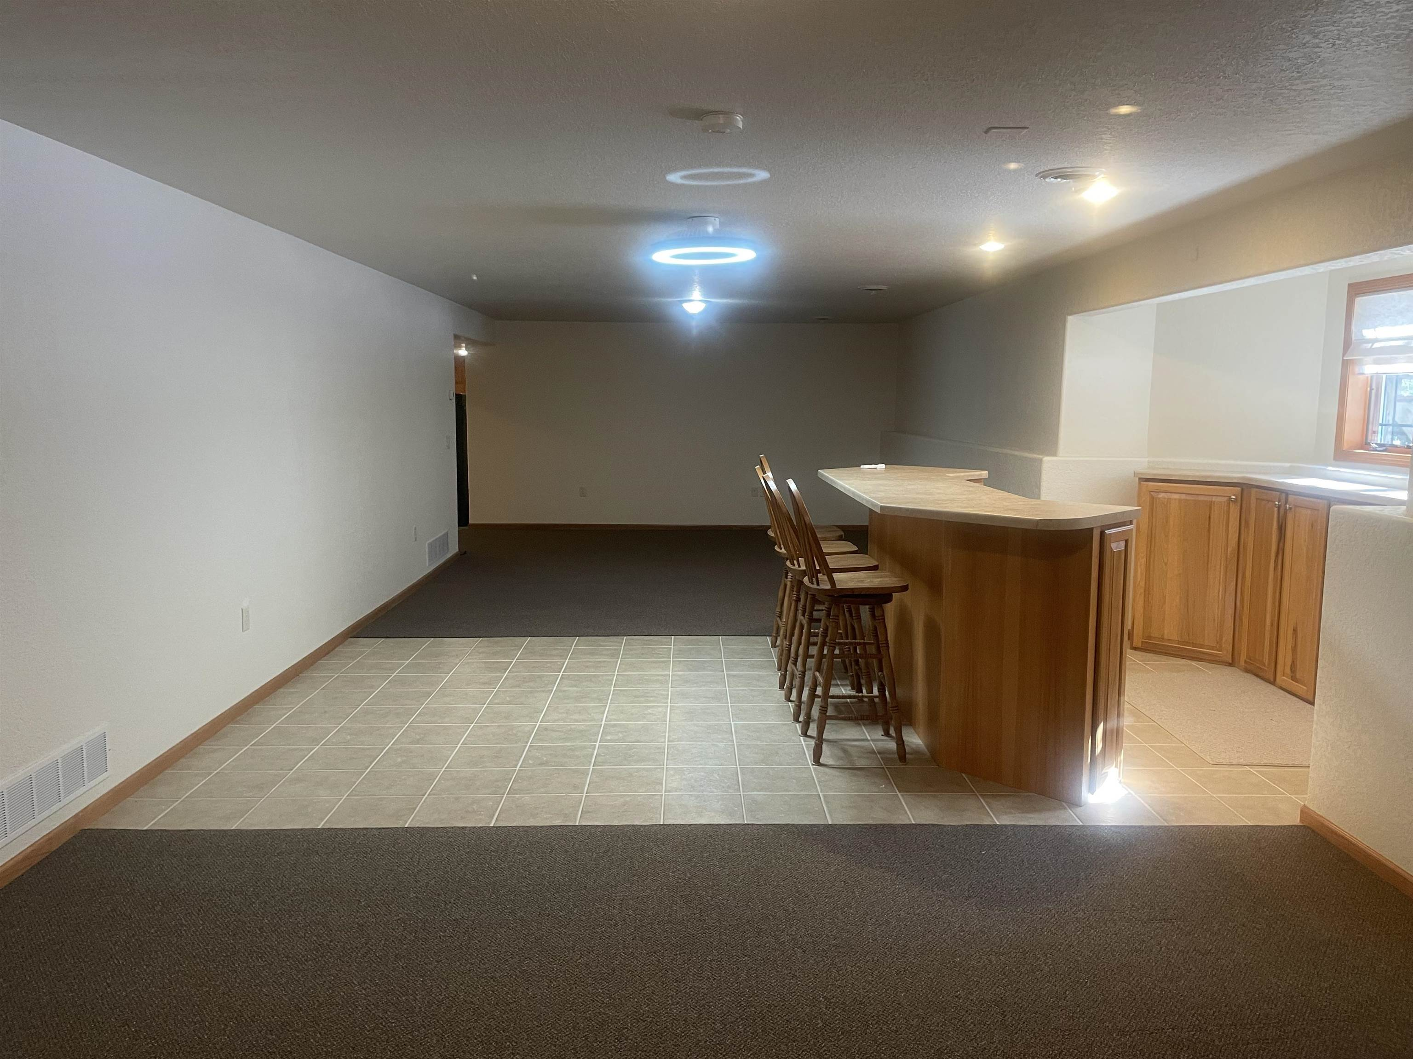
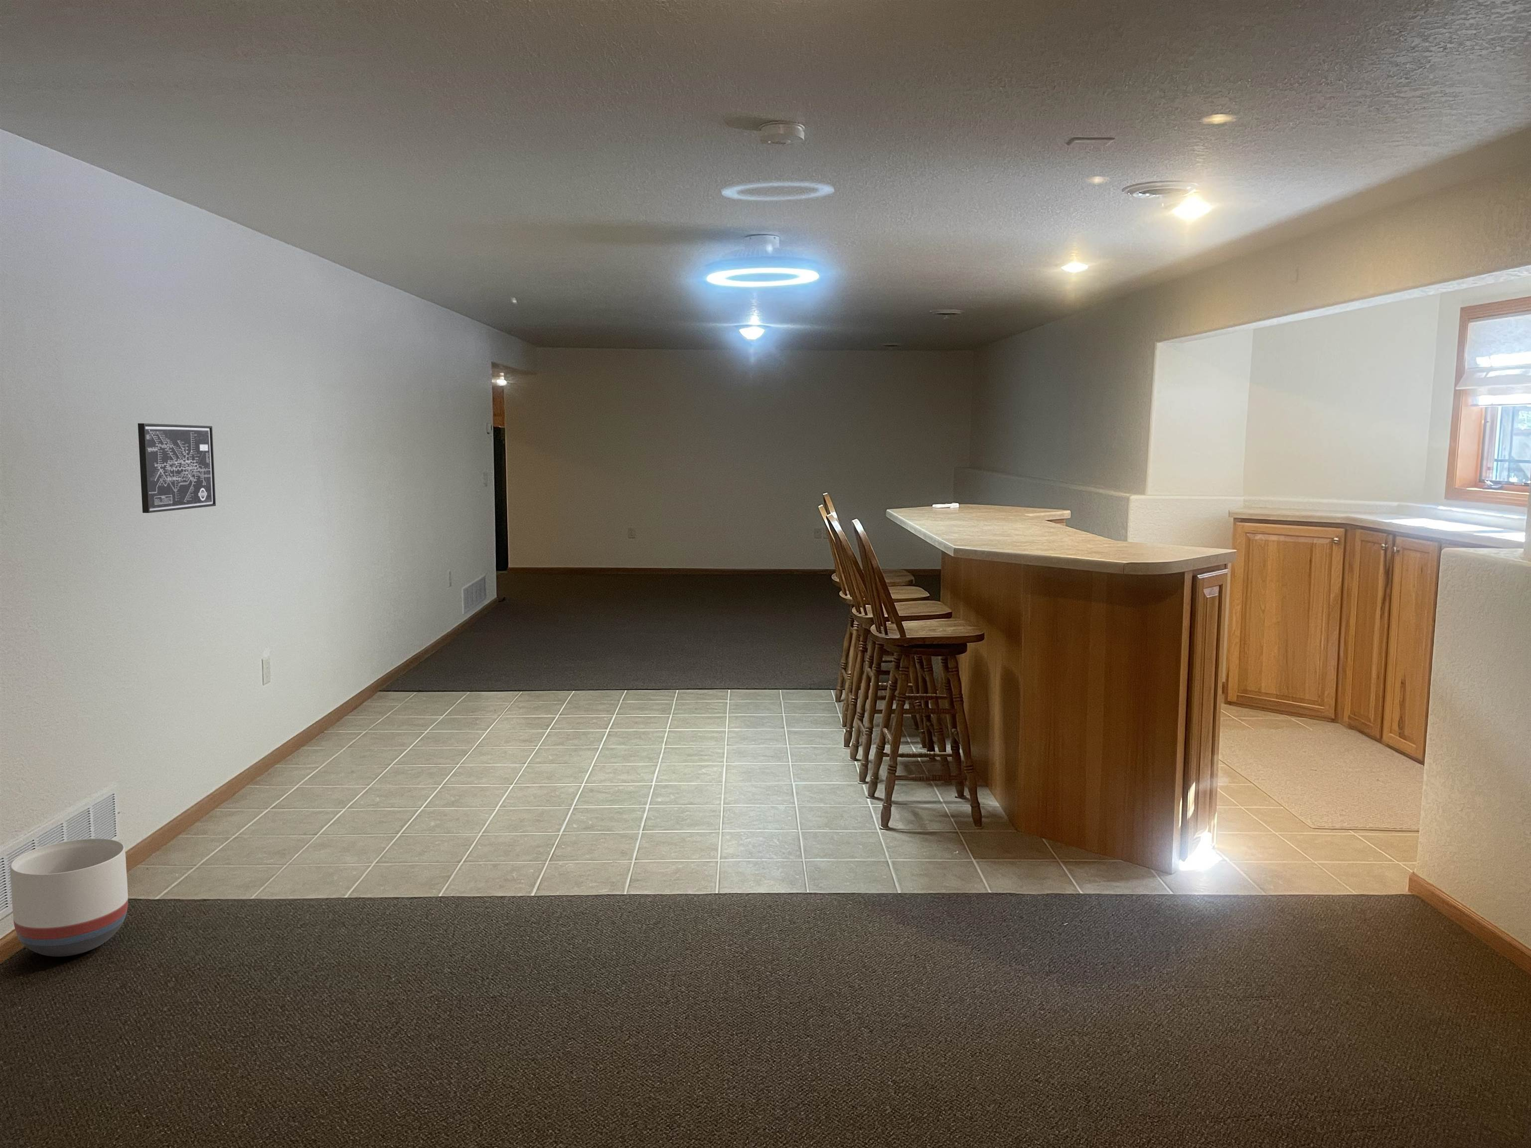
+ planter [10,838,129,957]
+ wall art [137,422,216,514]
